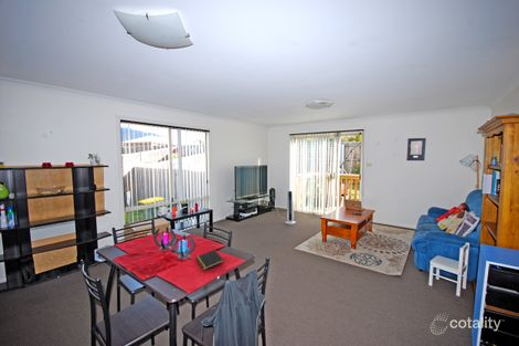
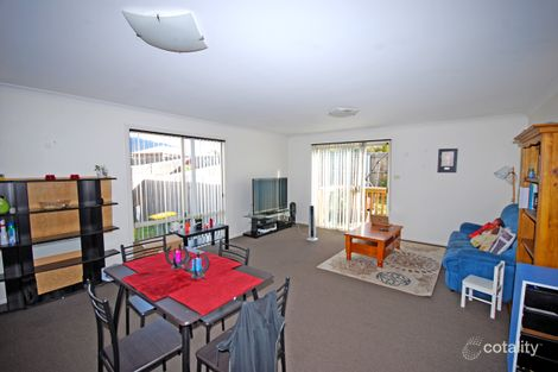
- notepad [195,249,225,271]
